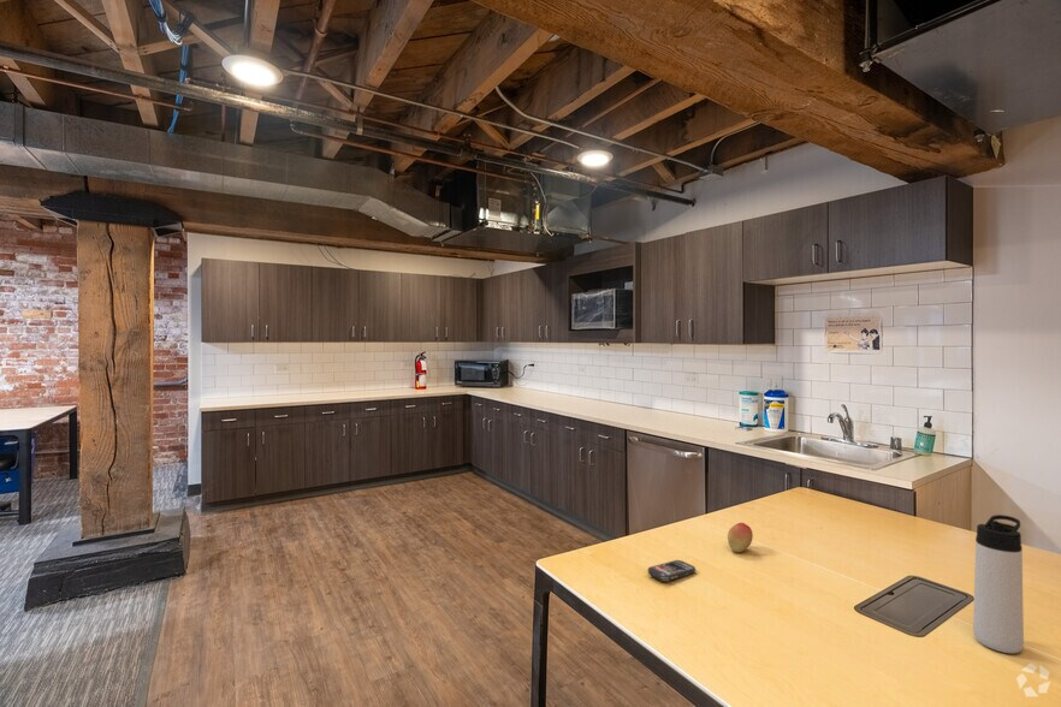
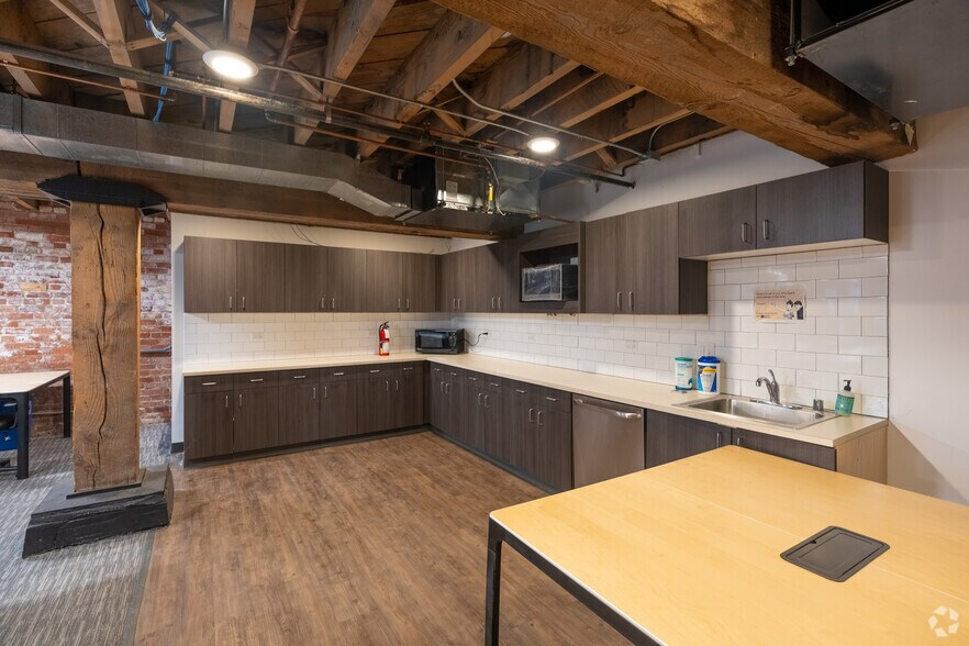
- fruit [727,522,754,553]
- thermos bottle [972,513,1025,654]
- smartphone [646,559,698,582]
